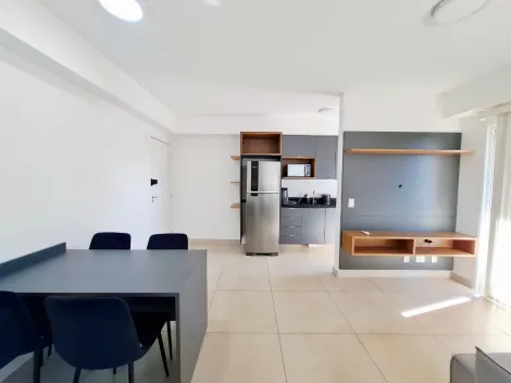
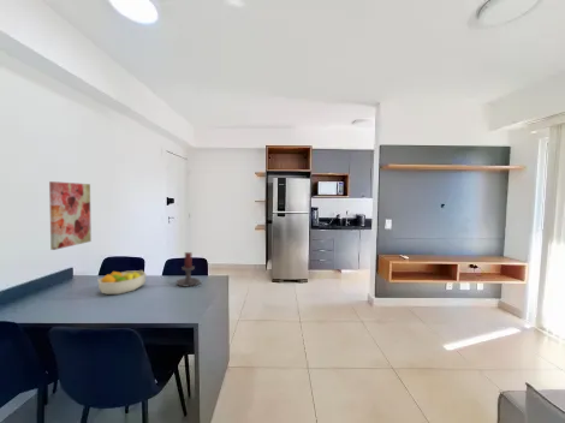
+ wall art [48,180,93,251]
+ candle holder [174,251,203,287]
+ fruit bowl [96,269,148,296]
